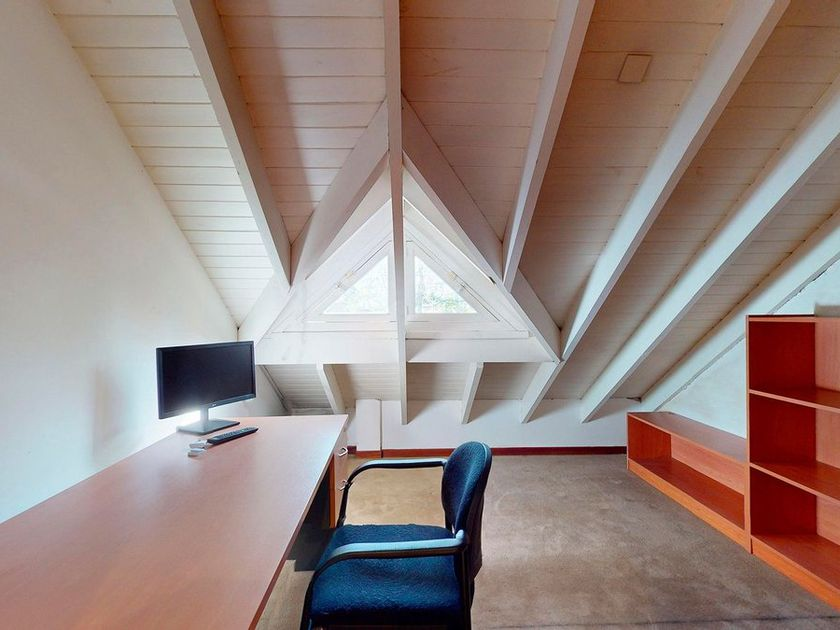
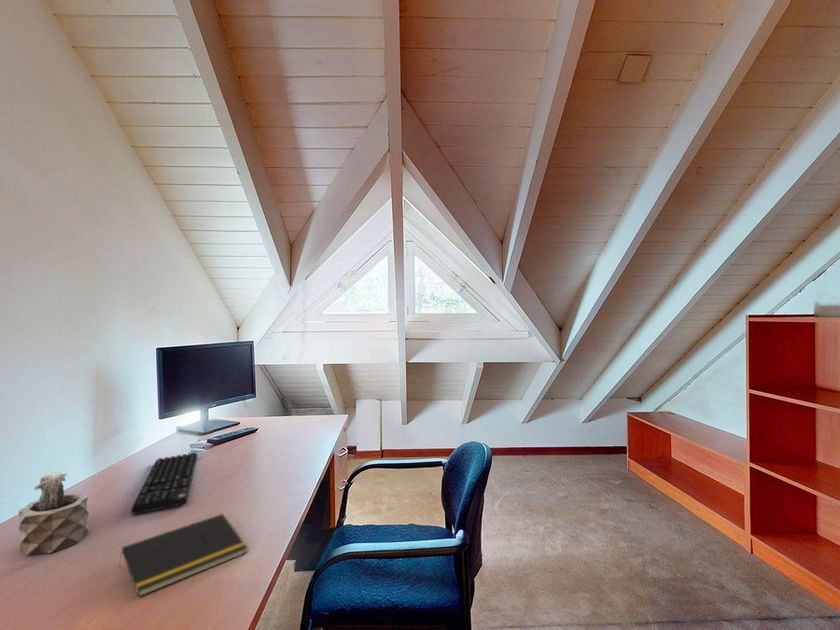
+ succulent plant [18,471,90,556]
+ notepad [118,513,249,598]
+ keyboard [130,452,198,516]
